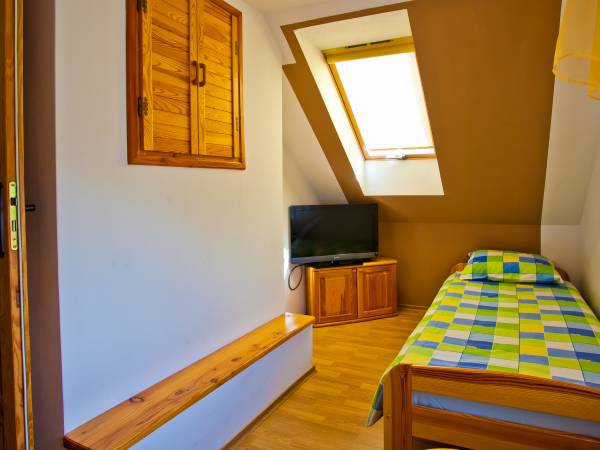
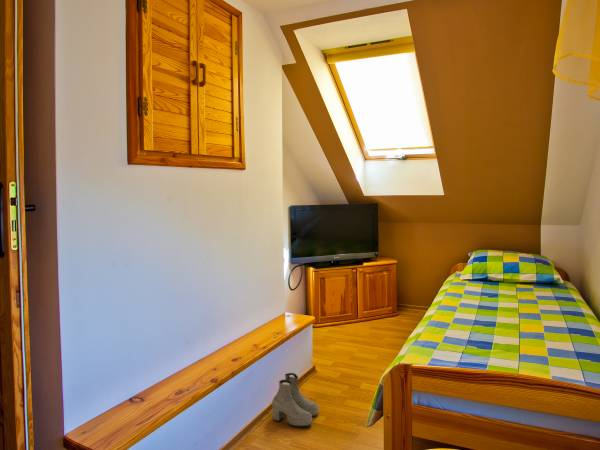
+ boots [271,372,320,427]
